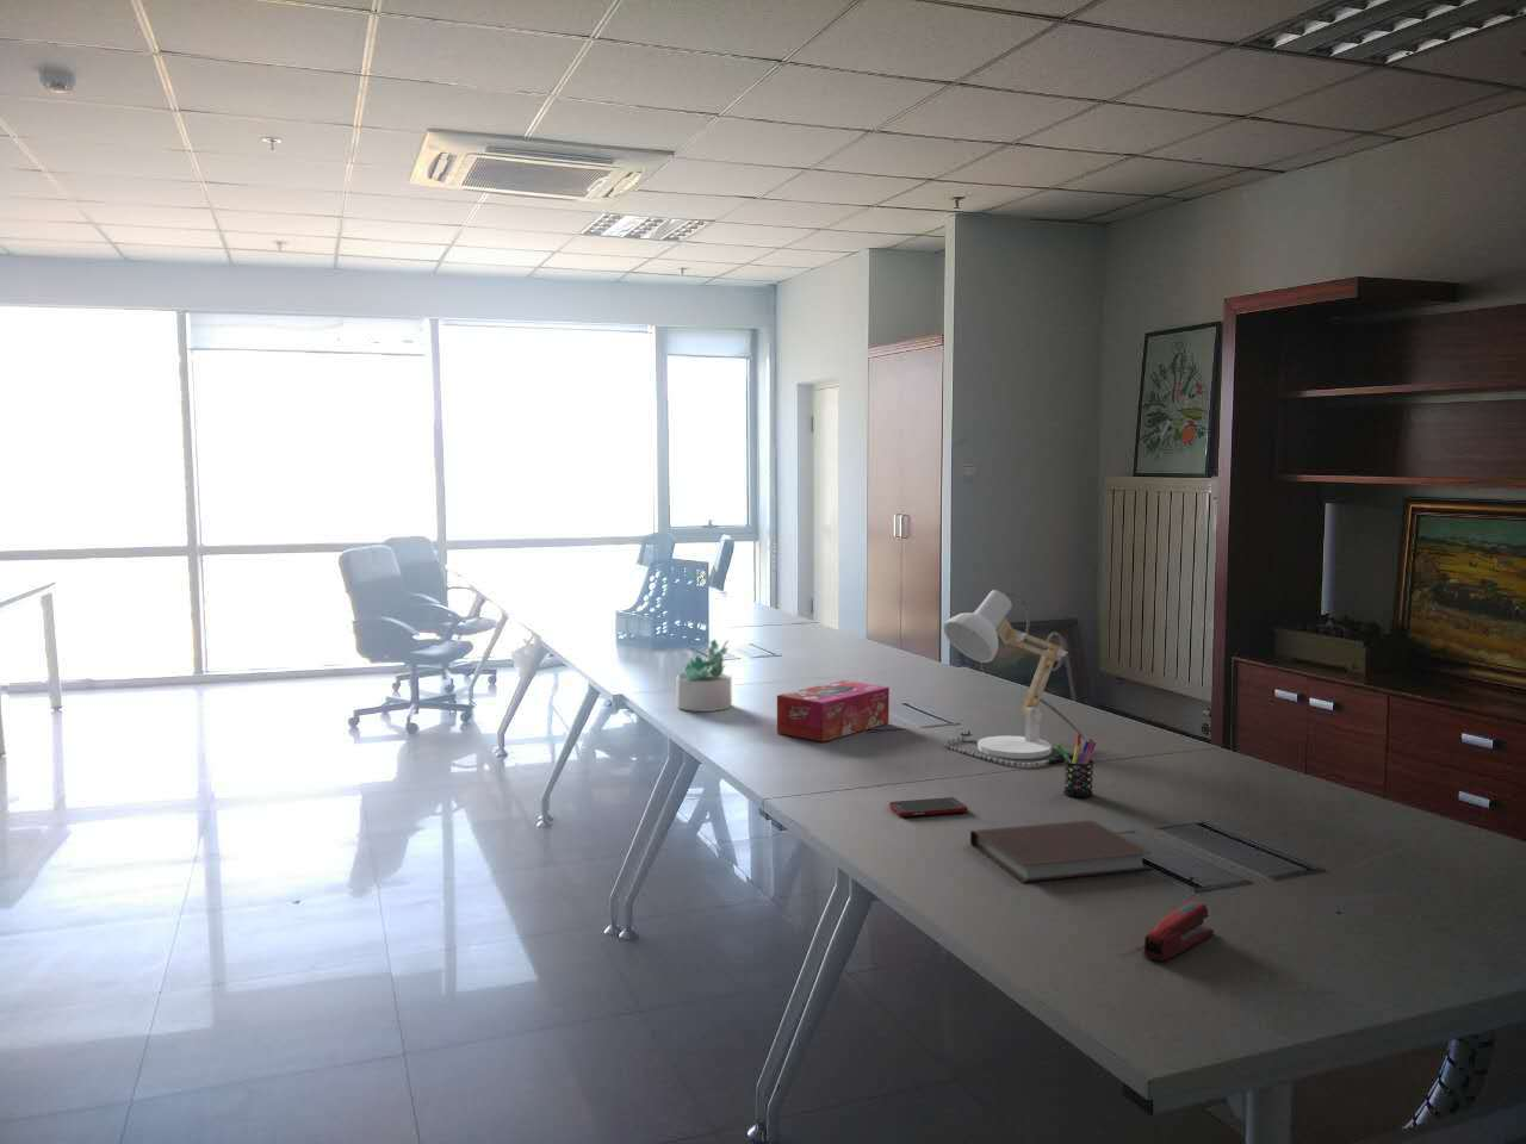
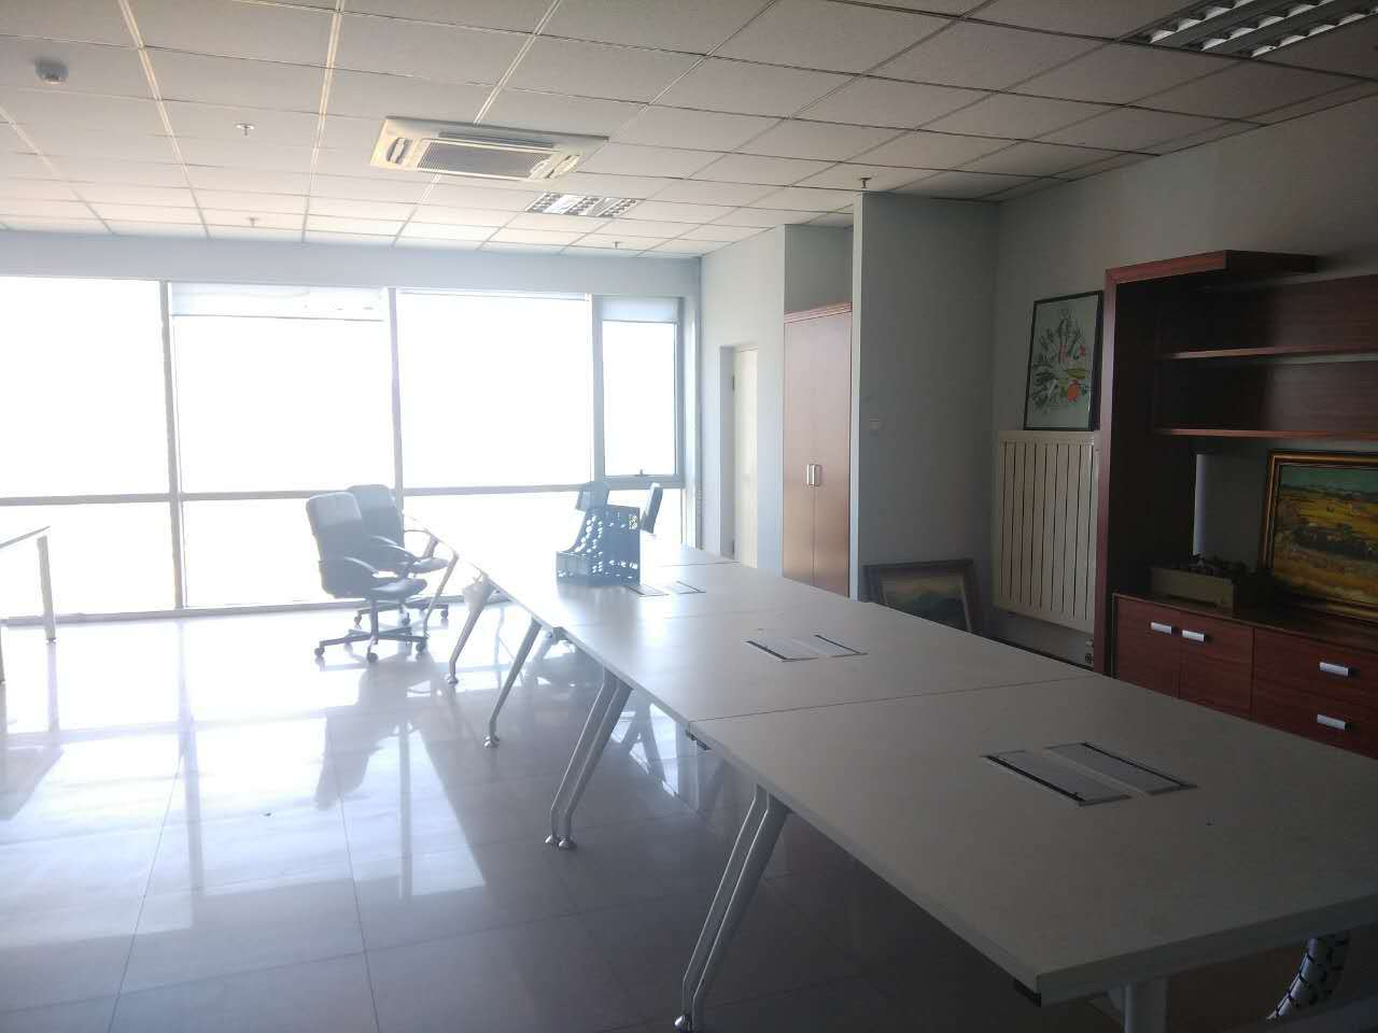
- succulent plant [676,637,733,713]
- stapler [1143,900,1215,963]
- notebook [970,818,1152,884]
- cell phone [888,796,970,817]
- desk lamp [943,589,1087,768]
- pen holder [1056,733,1097,798]
- tissue box [776,679,890,743]
